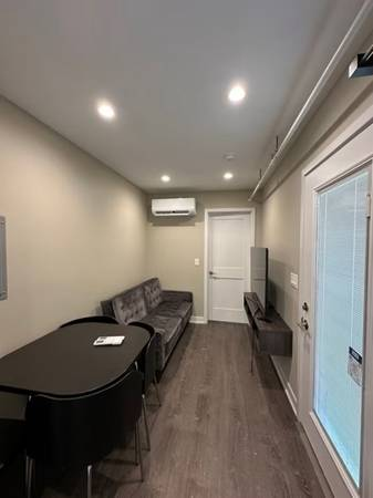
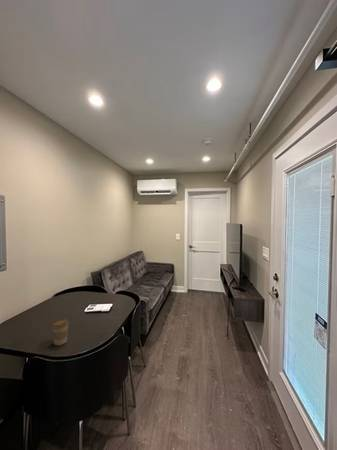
+ coffee cup [51,318,70,346]
